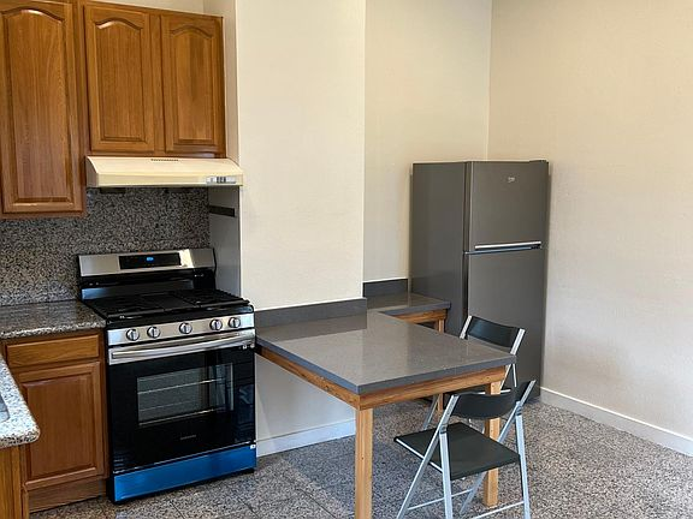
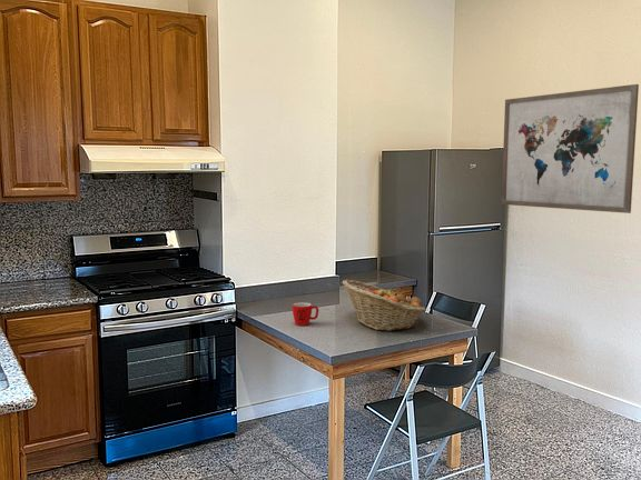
+ mug [292,301,319,327]
+ wall art [501,83,640,214]
+ fruit basket [342,279,426,332]
